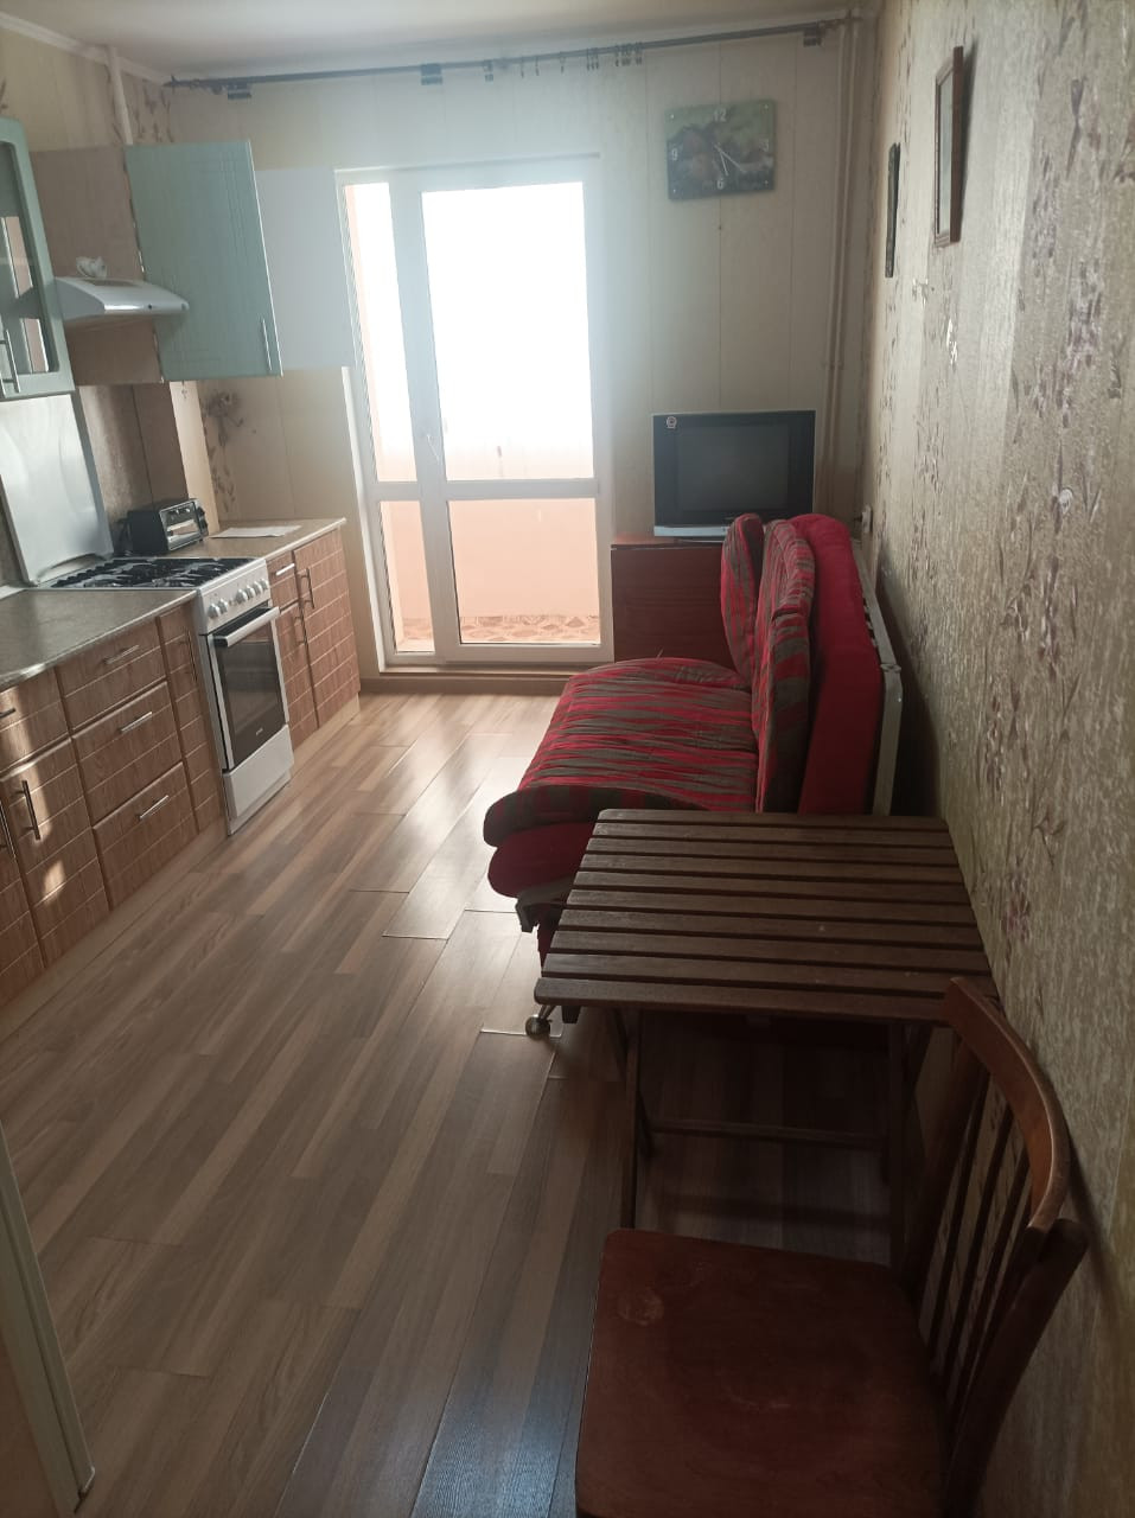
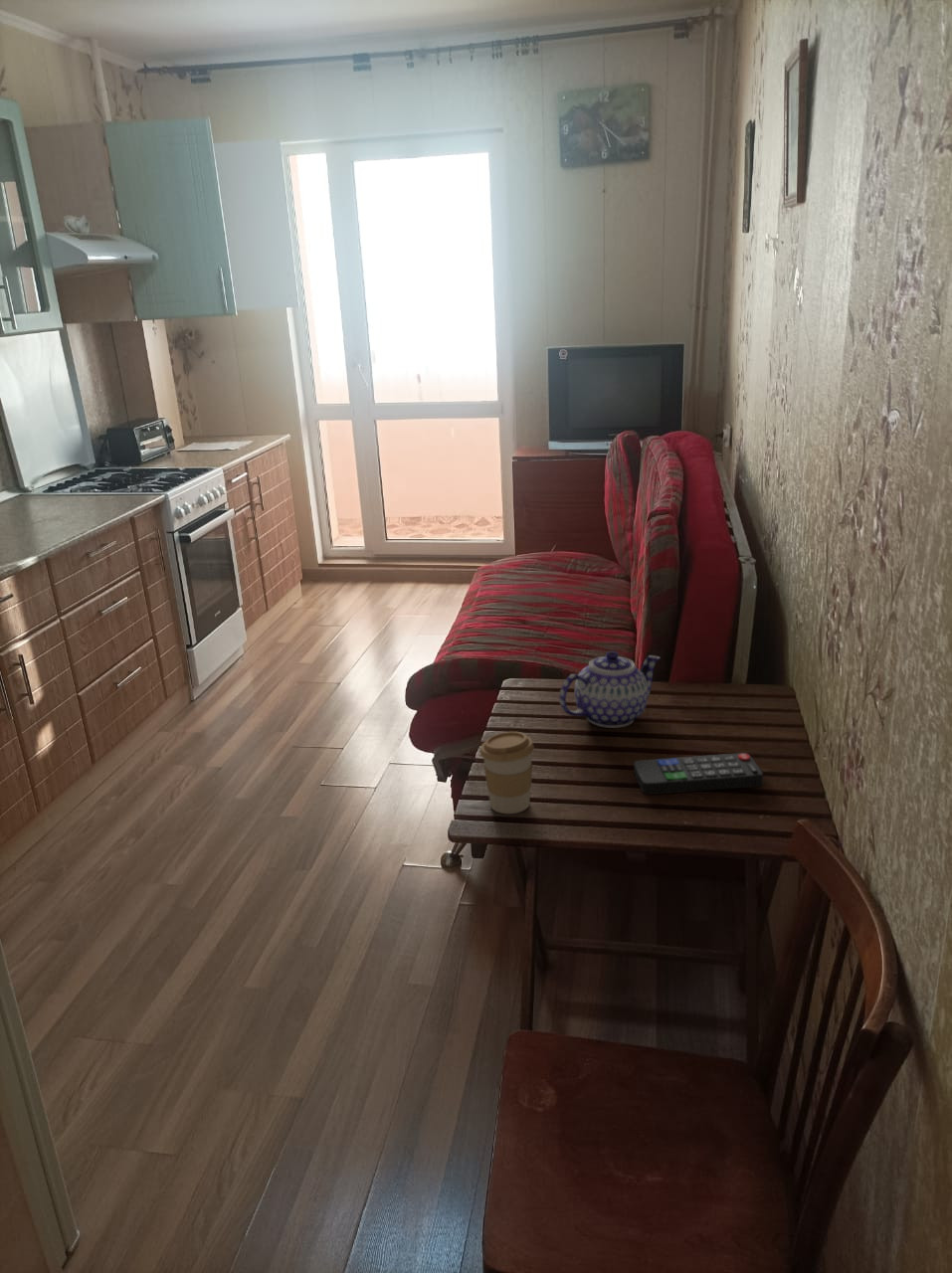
+ remote control [633,752,764,796]
+ teapot [558,650,662,729]
+ coffee cup [479,731,535,815]
